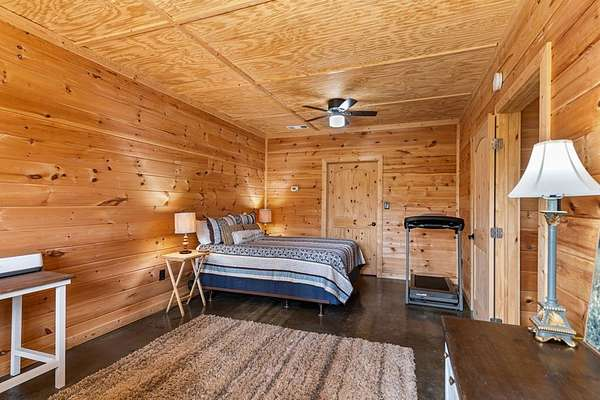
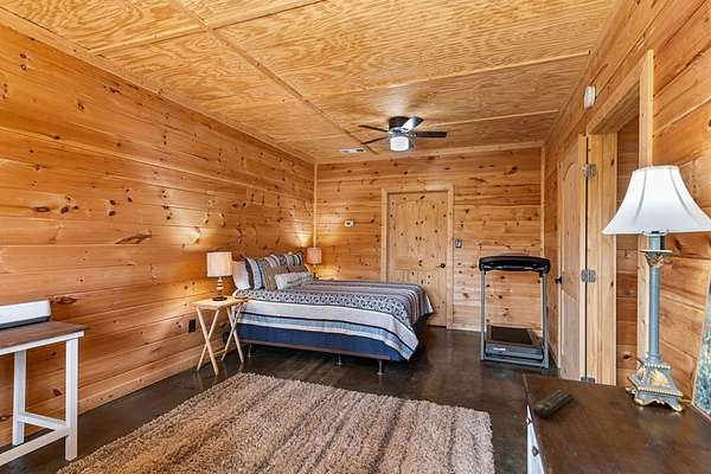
+ remote control [532,389,575,418]
